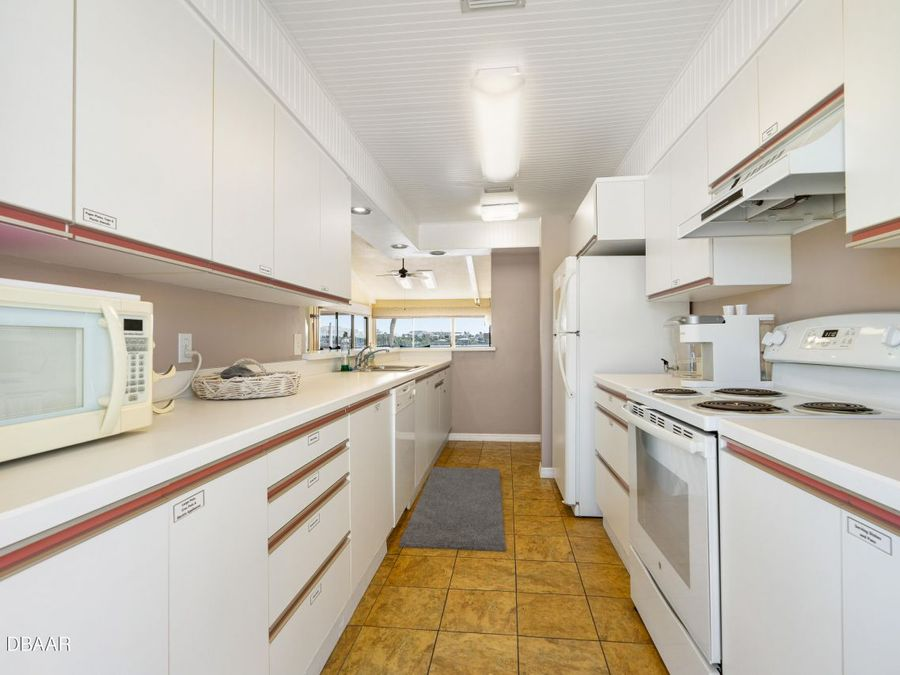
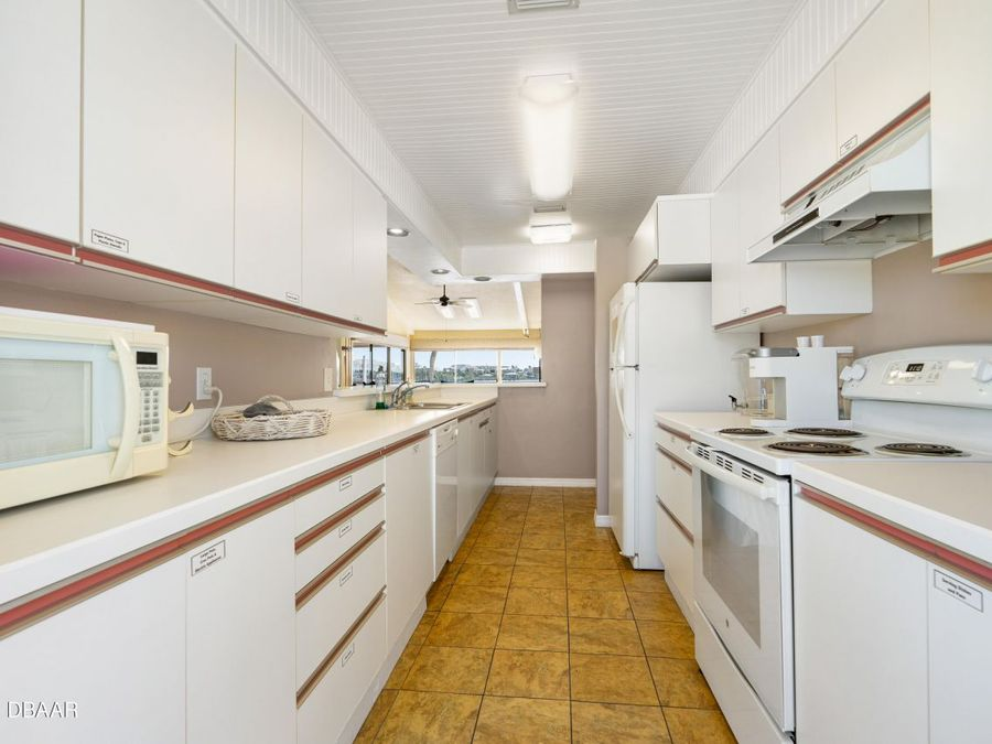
- rug [398,466,507,552]
